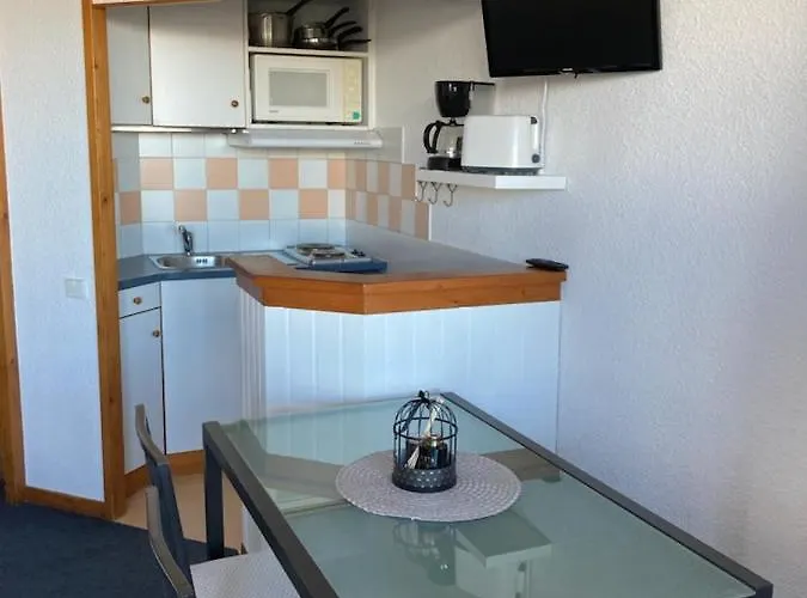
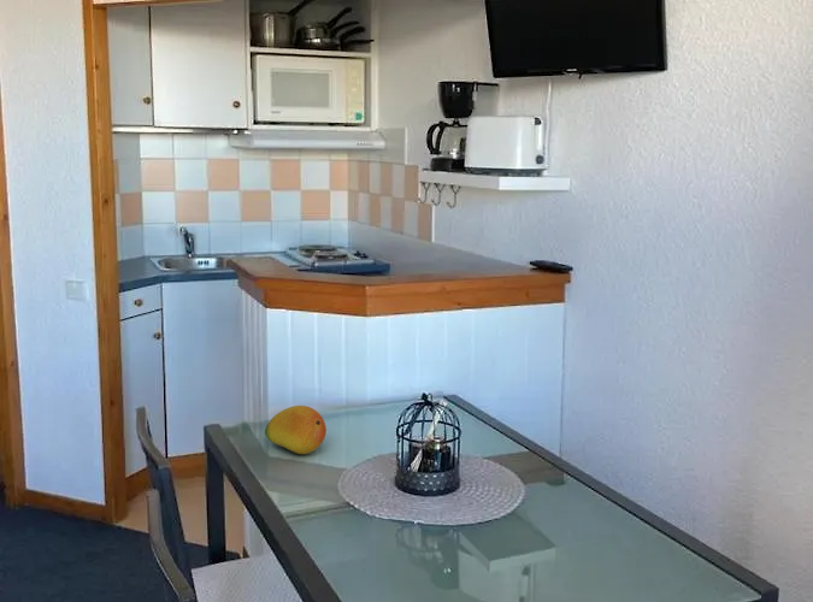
+ fruit [264,405,328,455]
